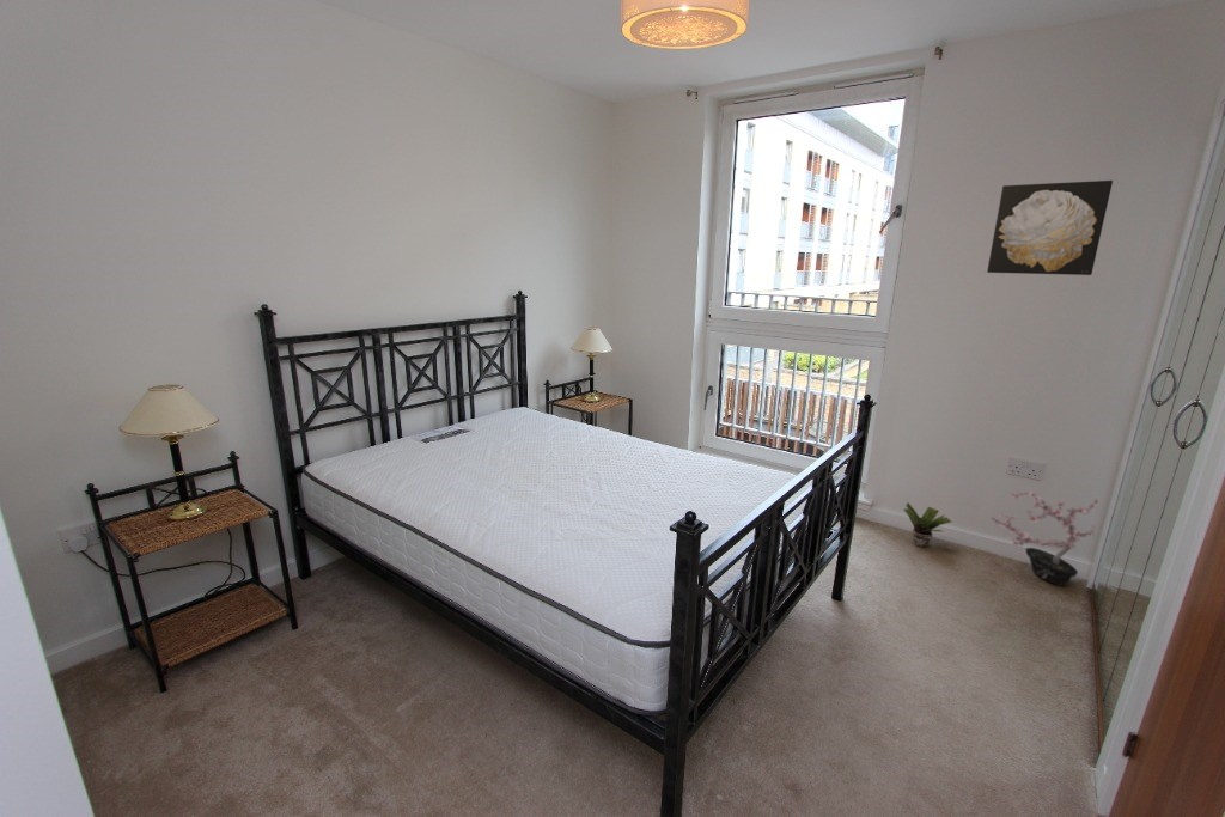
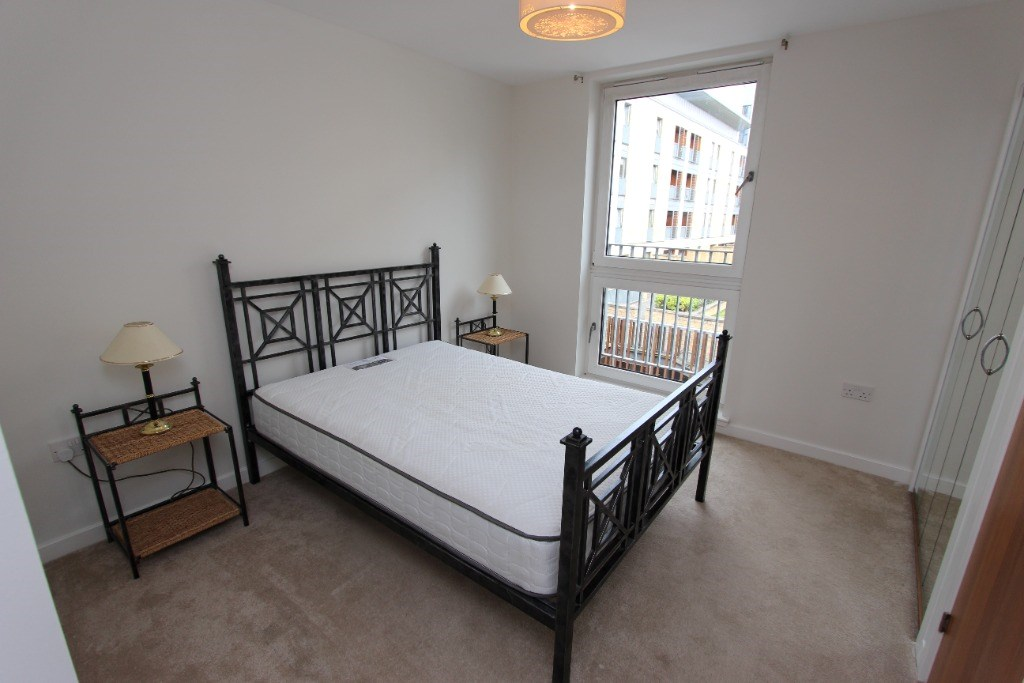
- potted plant [902,501,952,548]
- potted plant [988,489,1101,587]
- wall art [986,179,1114,276]
